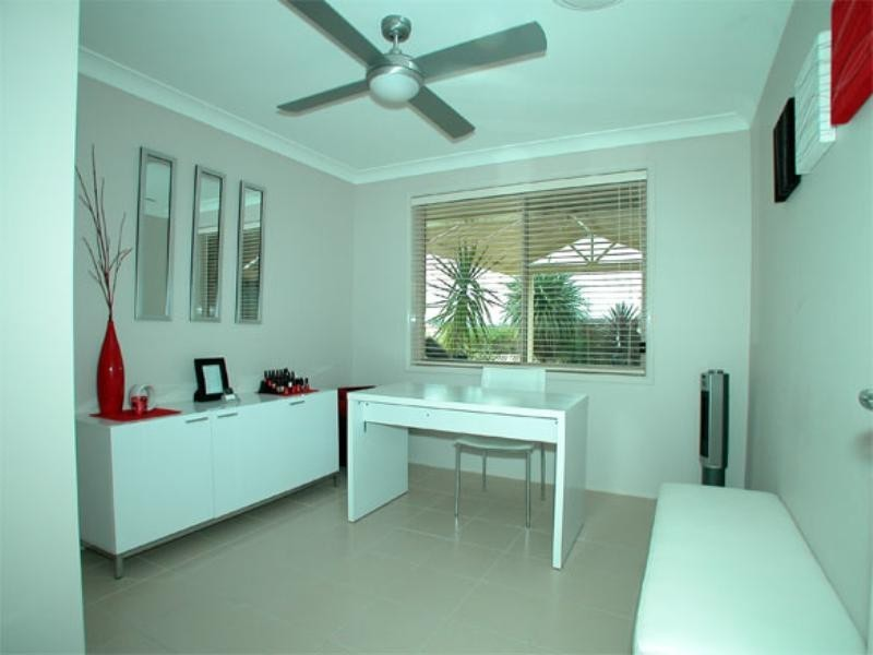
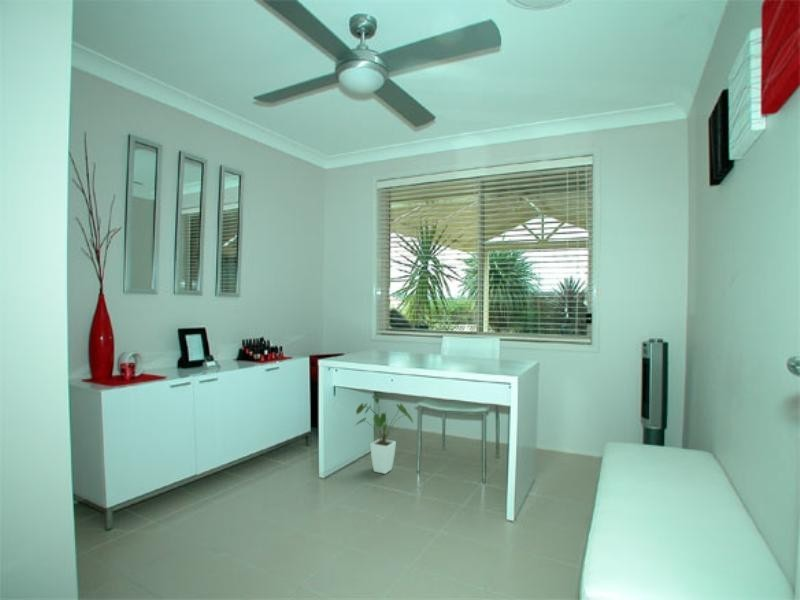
+ house plant [354,394,414,475]
